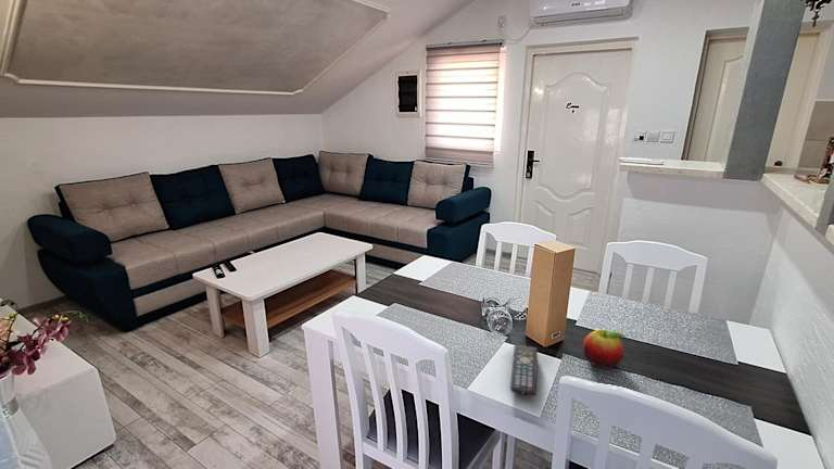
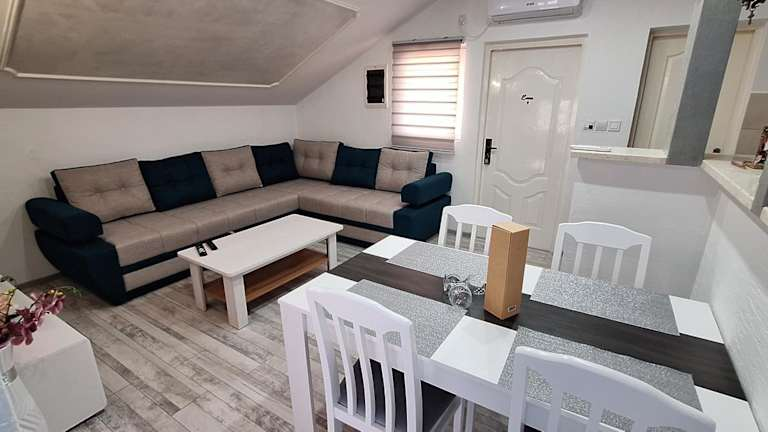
- fruit [582,328,627,369]
- remote control [509,344,539,396]
